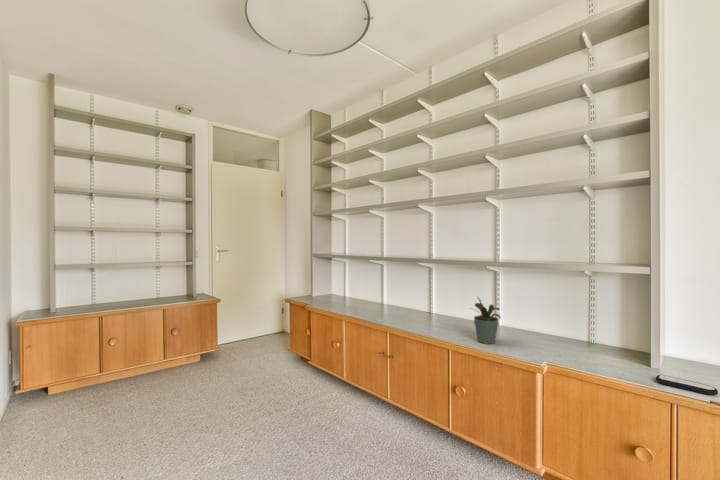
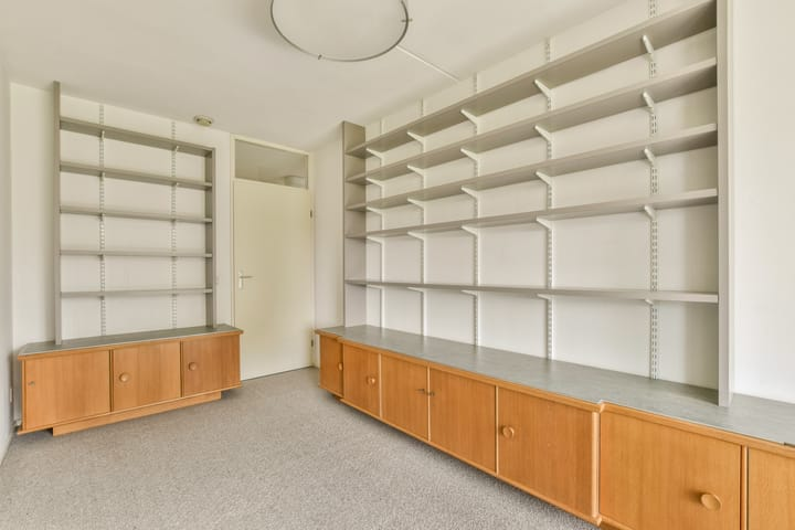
- potted plant [470,295,502,345]
- remote control [655,374,719,396]
